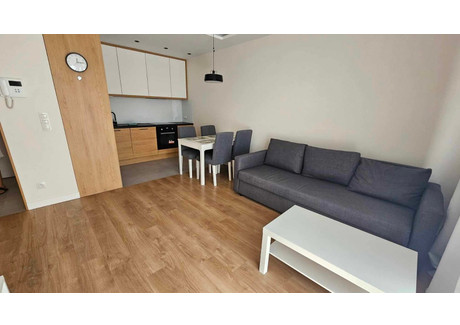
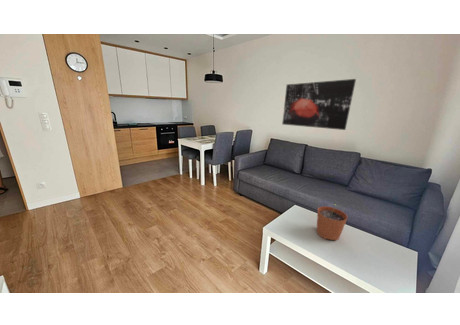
+ wall art [281,78,357,131]
+ plant pot [316,203,348,242]
